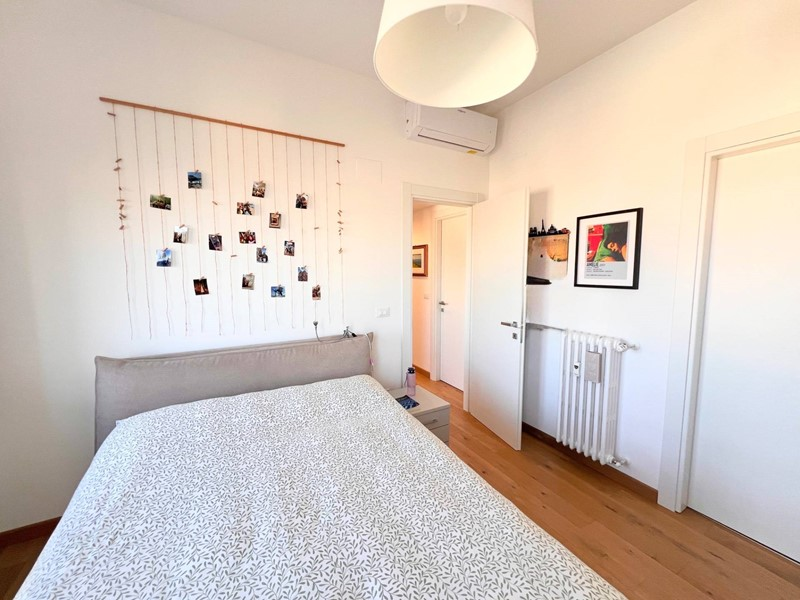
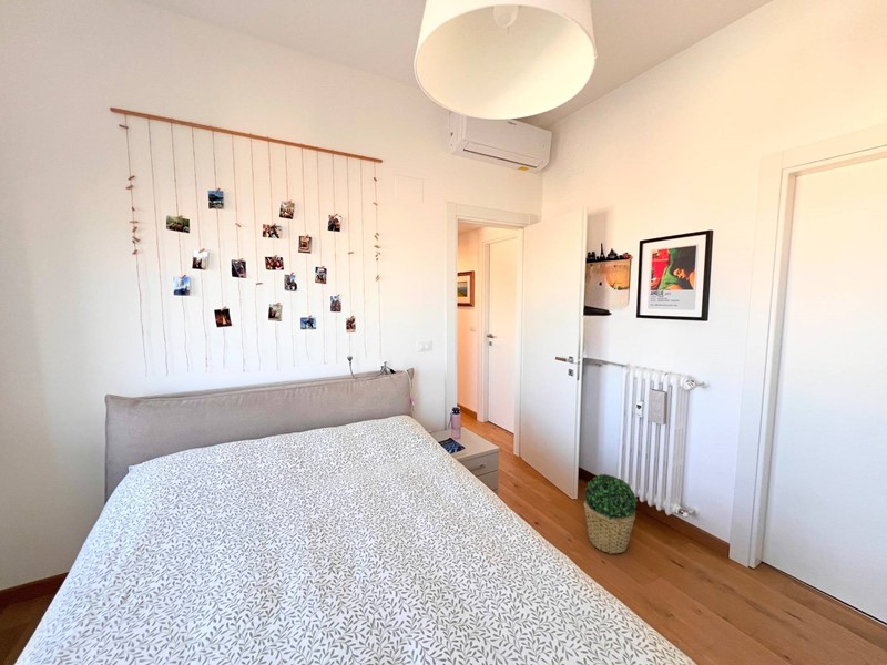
+ potted plant [583,472,639,554]
